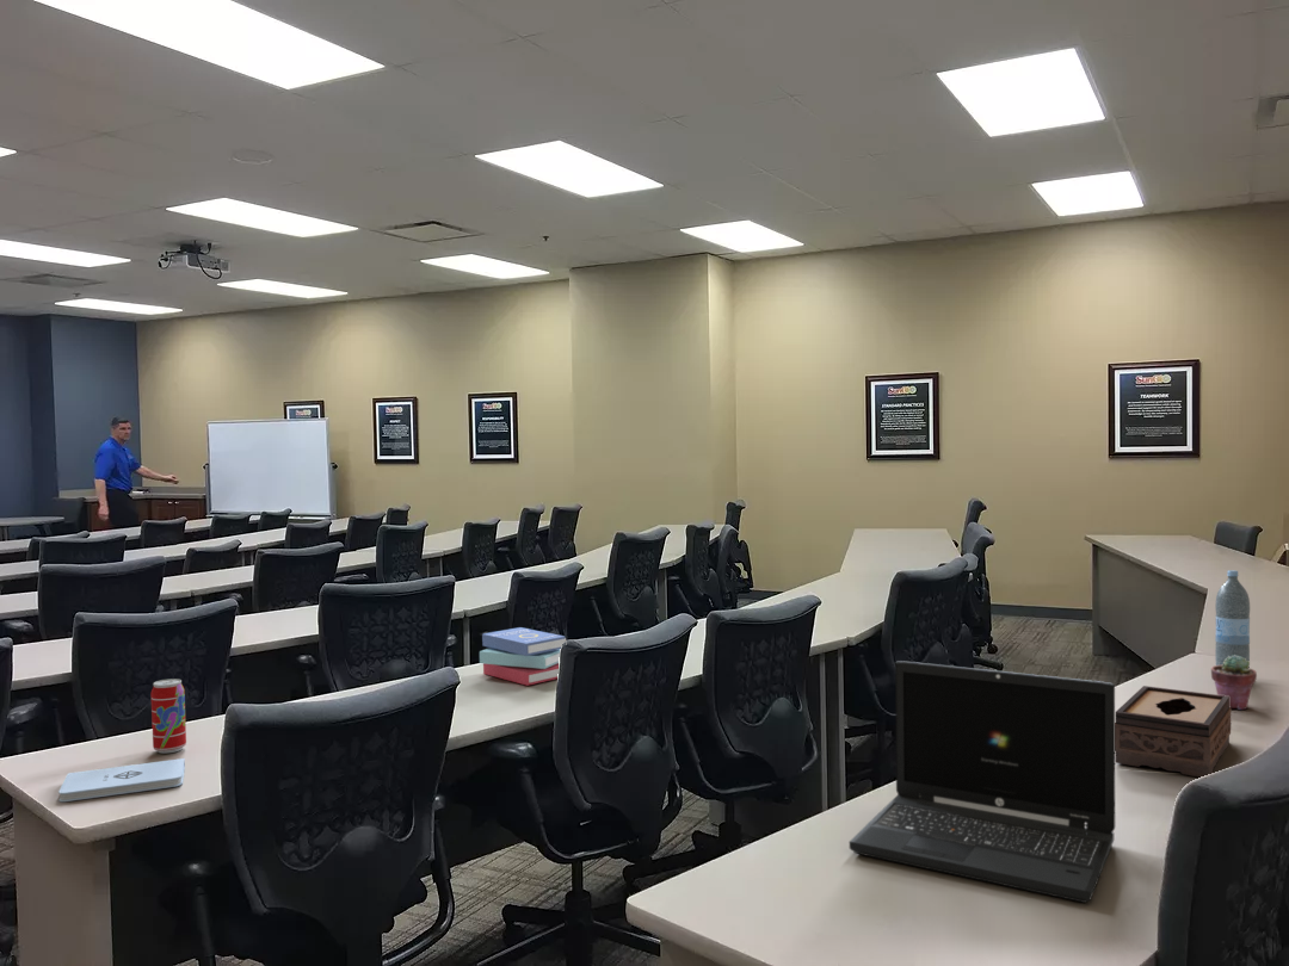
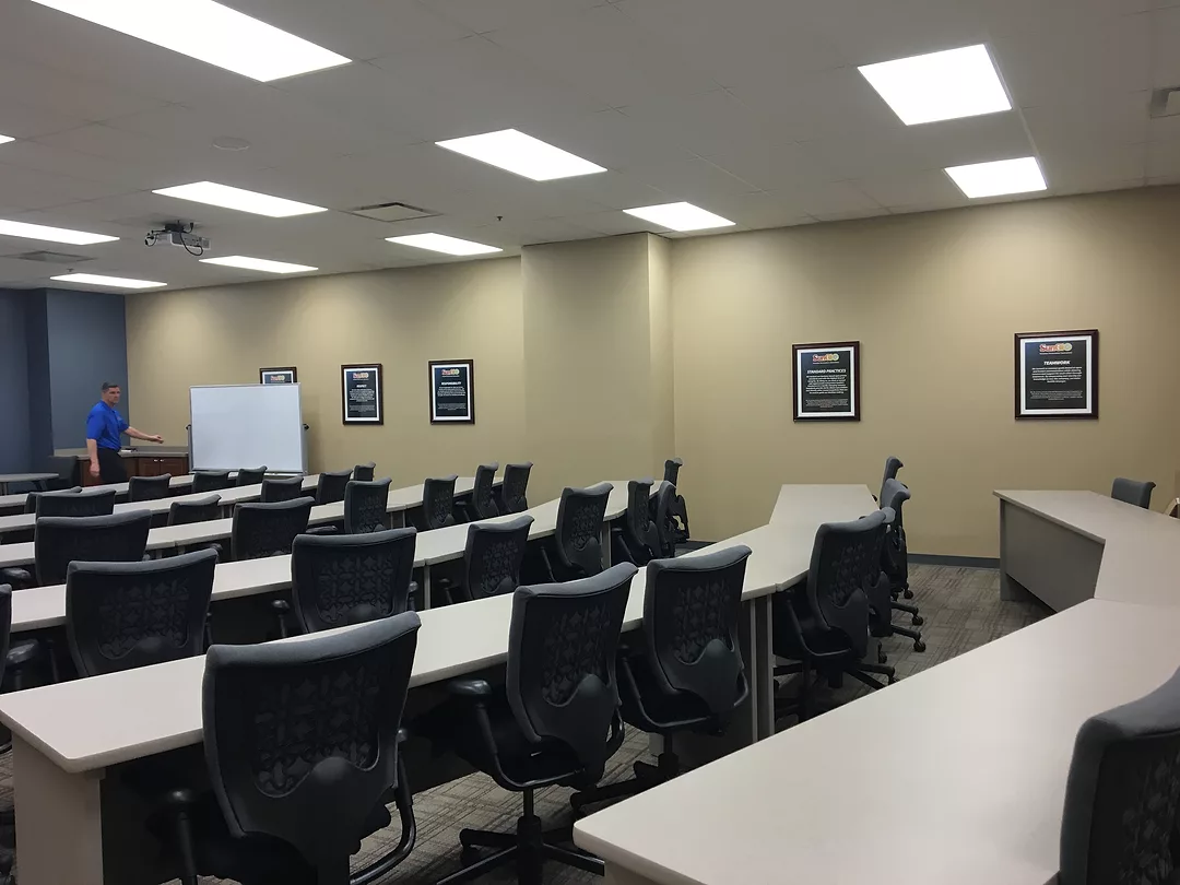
- potted succulent [1210,655,1258,711]
- beverage can [150,677,187,755]
- tissue box [1115,685,1232,779]
- water bottle [1214,569,1251,668]
- book [479,626,567,687]
- notepad [57,757,186,803]
- laptop [849,660,1116,904]
